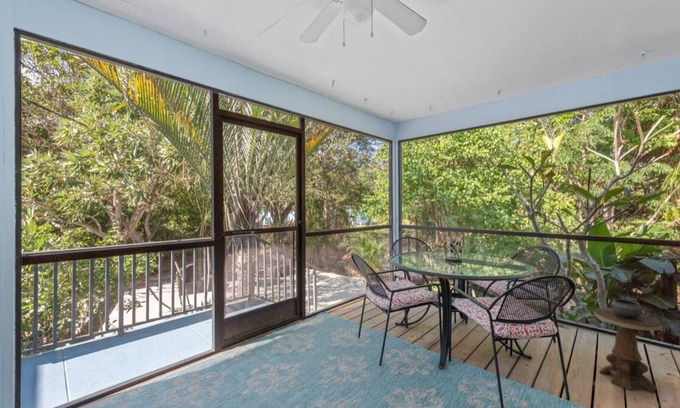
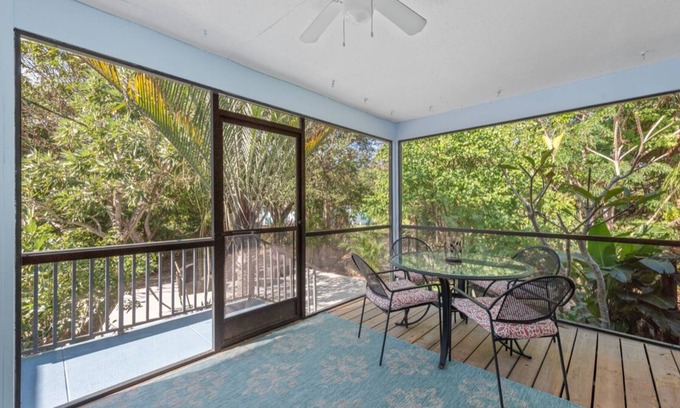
- side table [593,298,663,393]
